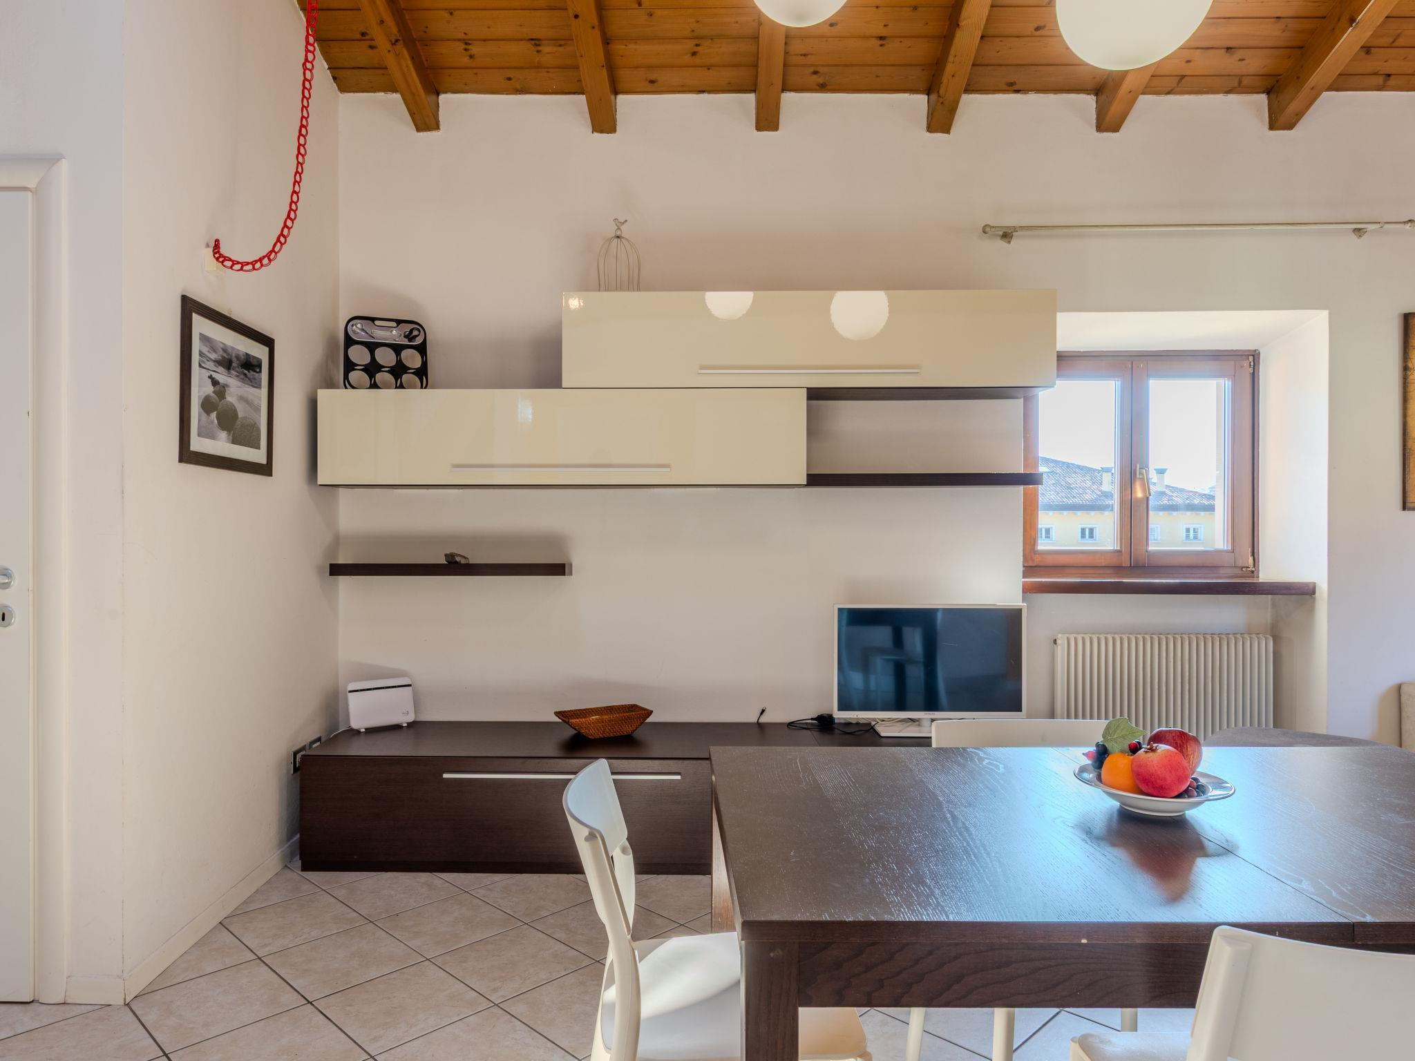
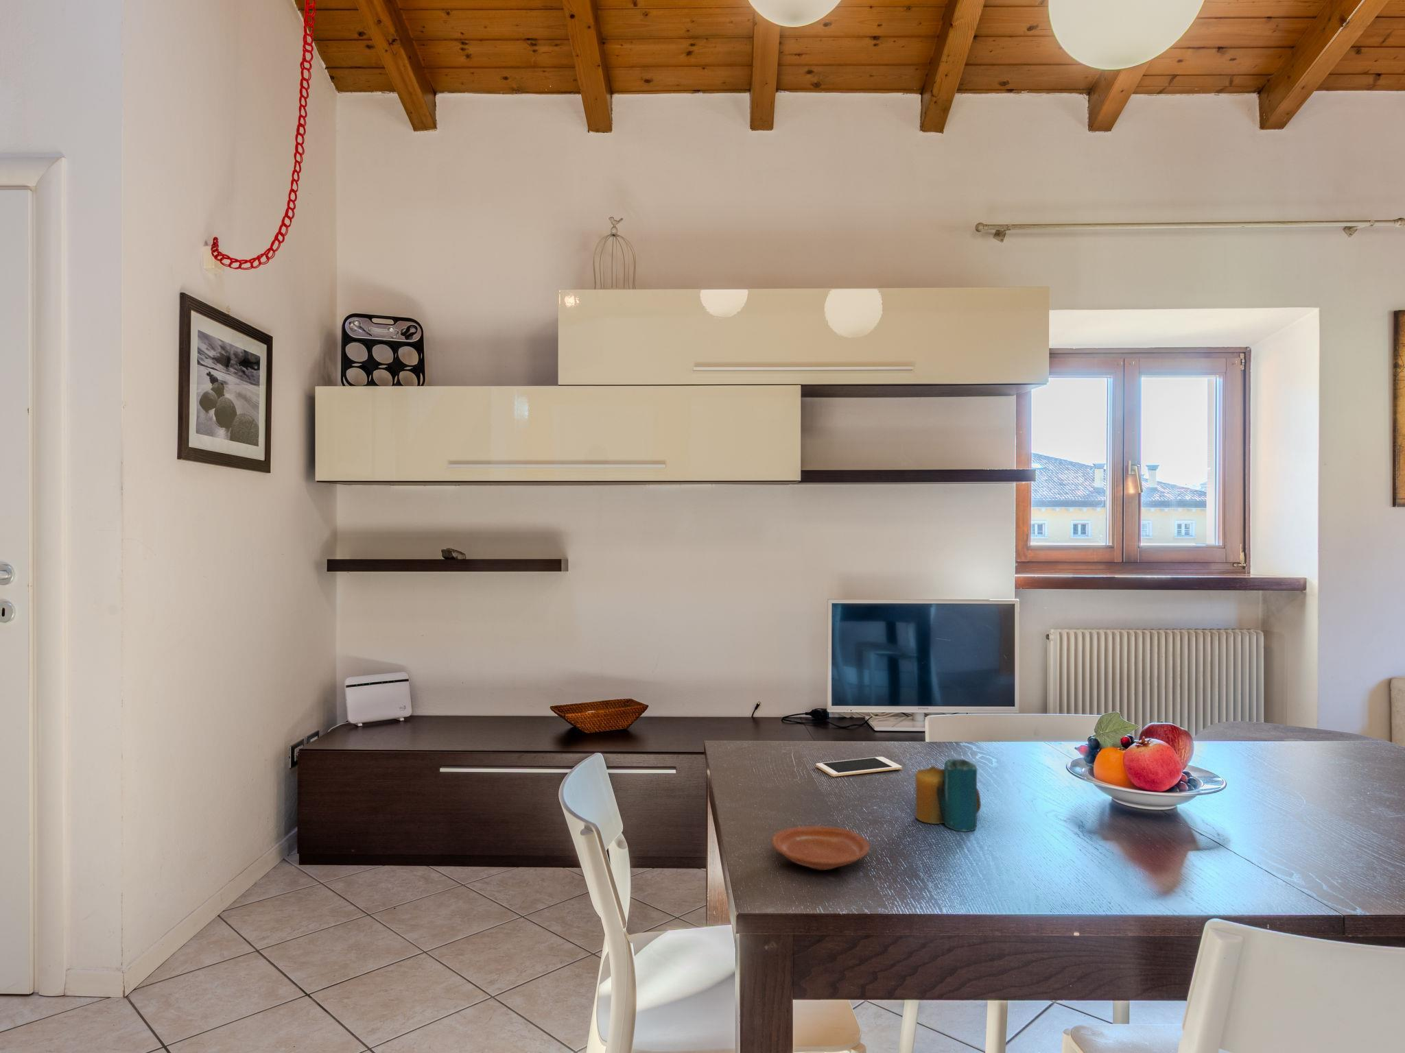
+ candle [915,758,981,832]
+ cell phone [815,757,903,778]
+ plate [771,825,871,870]
